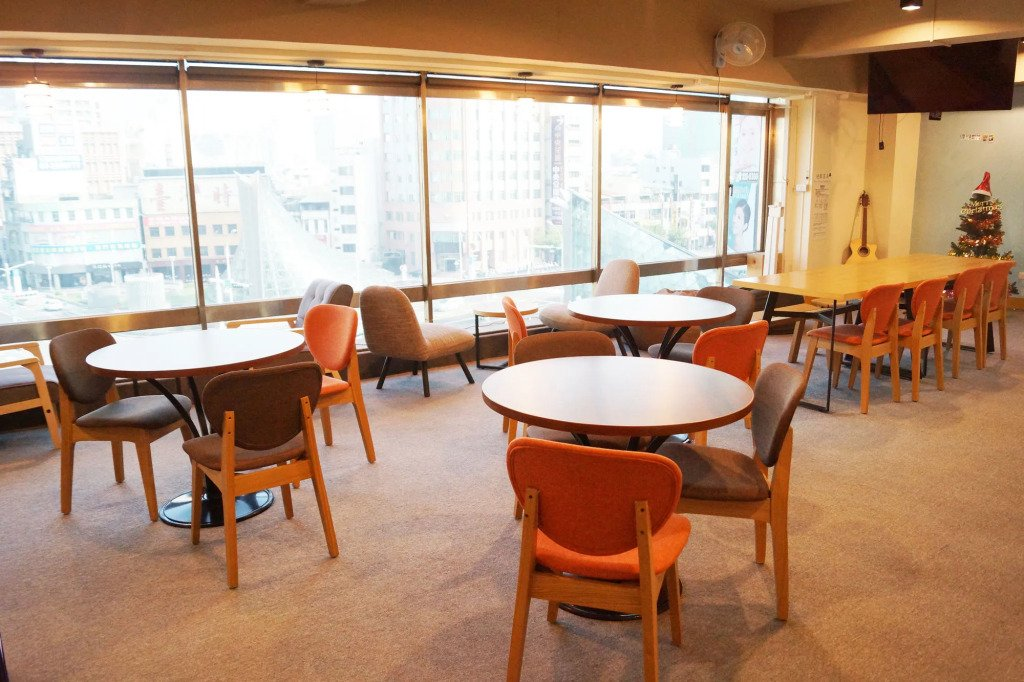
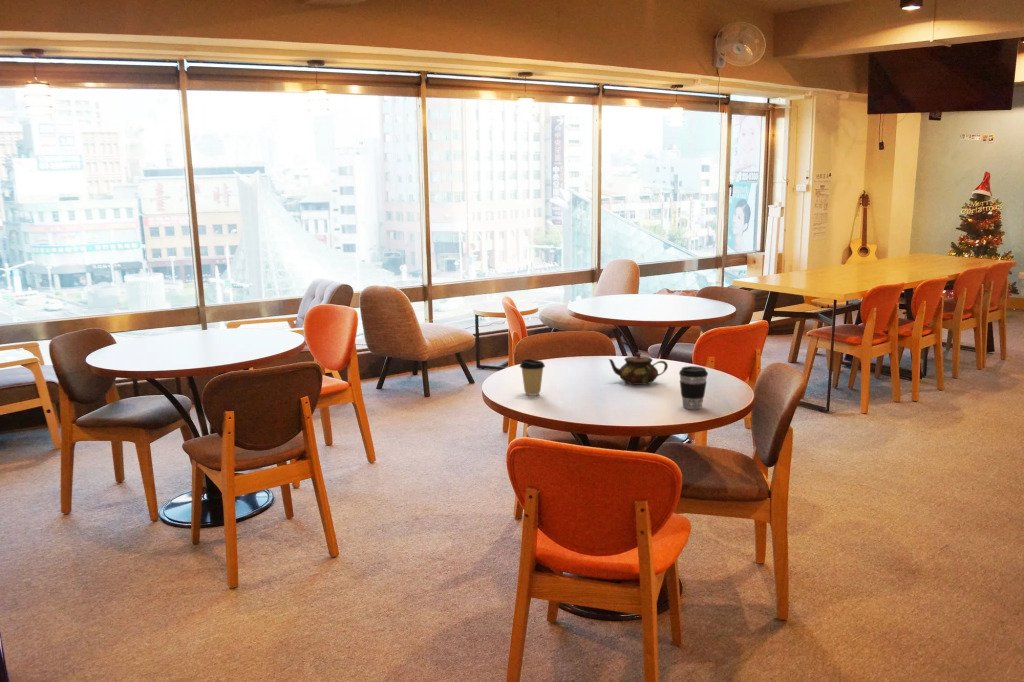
+ coffee cup [678,365,709,410]
+ coffee cup [519,358,546,397]
+ teapot [607,352,669,386]
